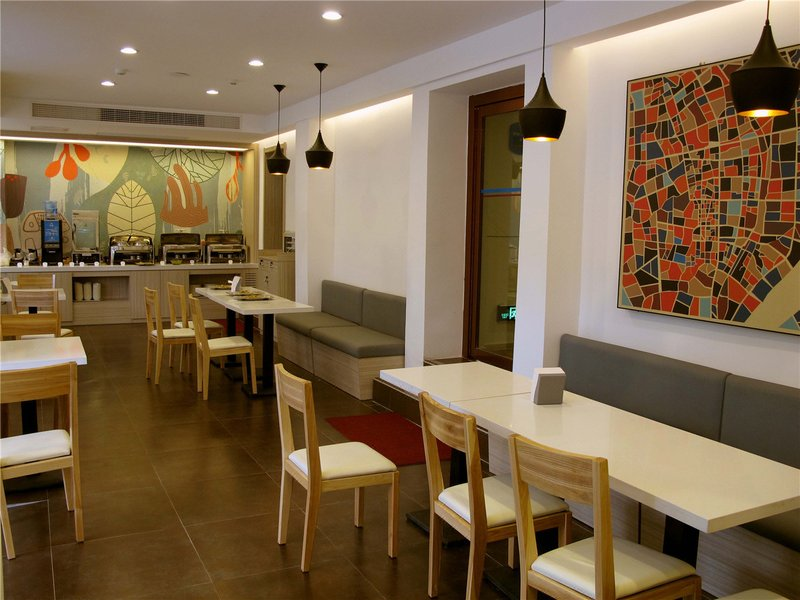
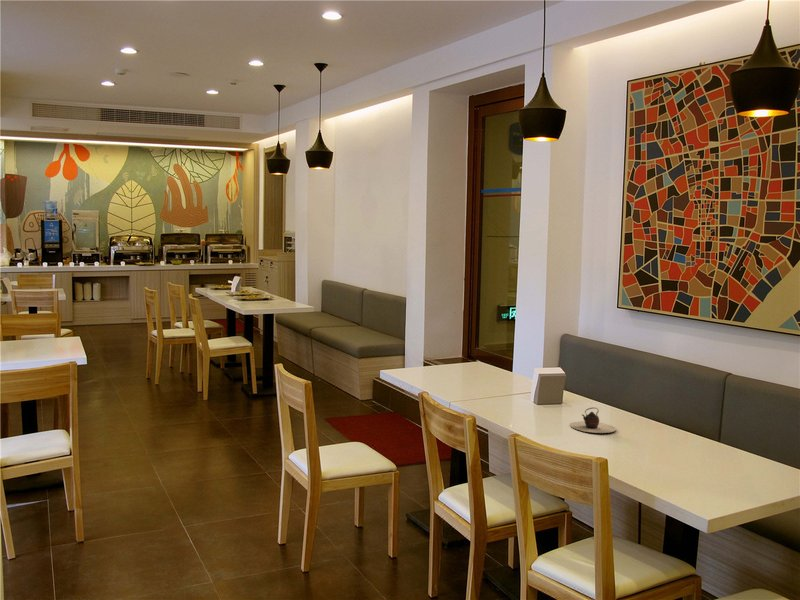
+ teapot [569,407,617,434]
